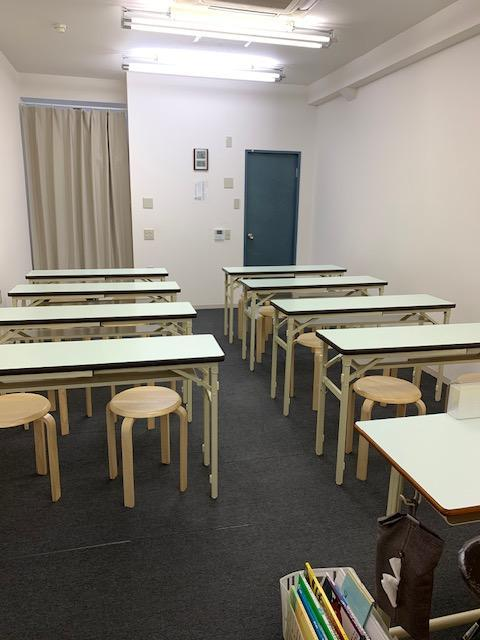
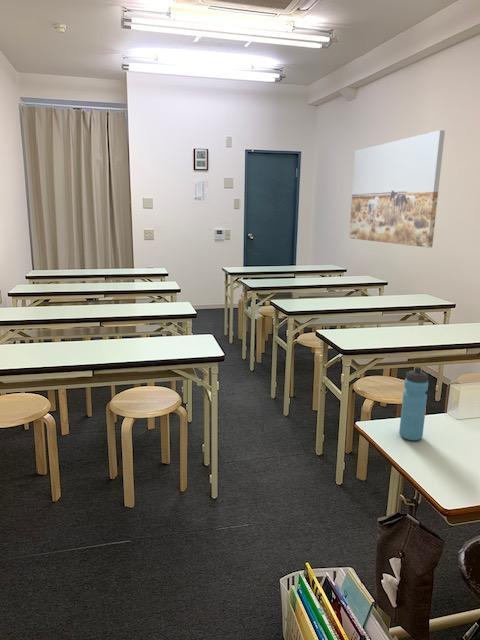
+ wall art [348,129,446,248]
+ water bottle [398,366,429,441]
